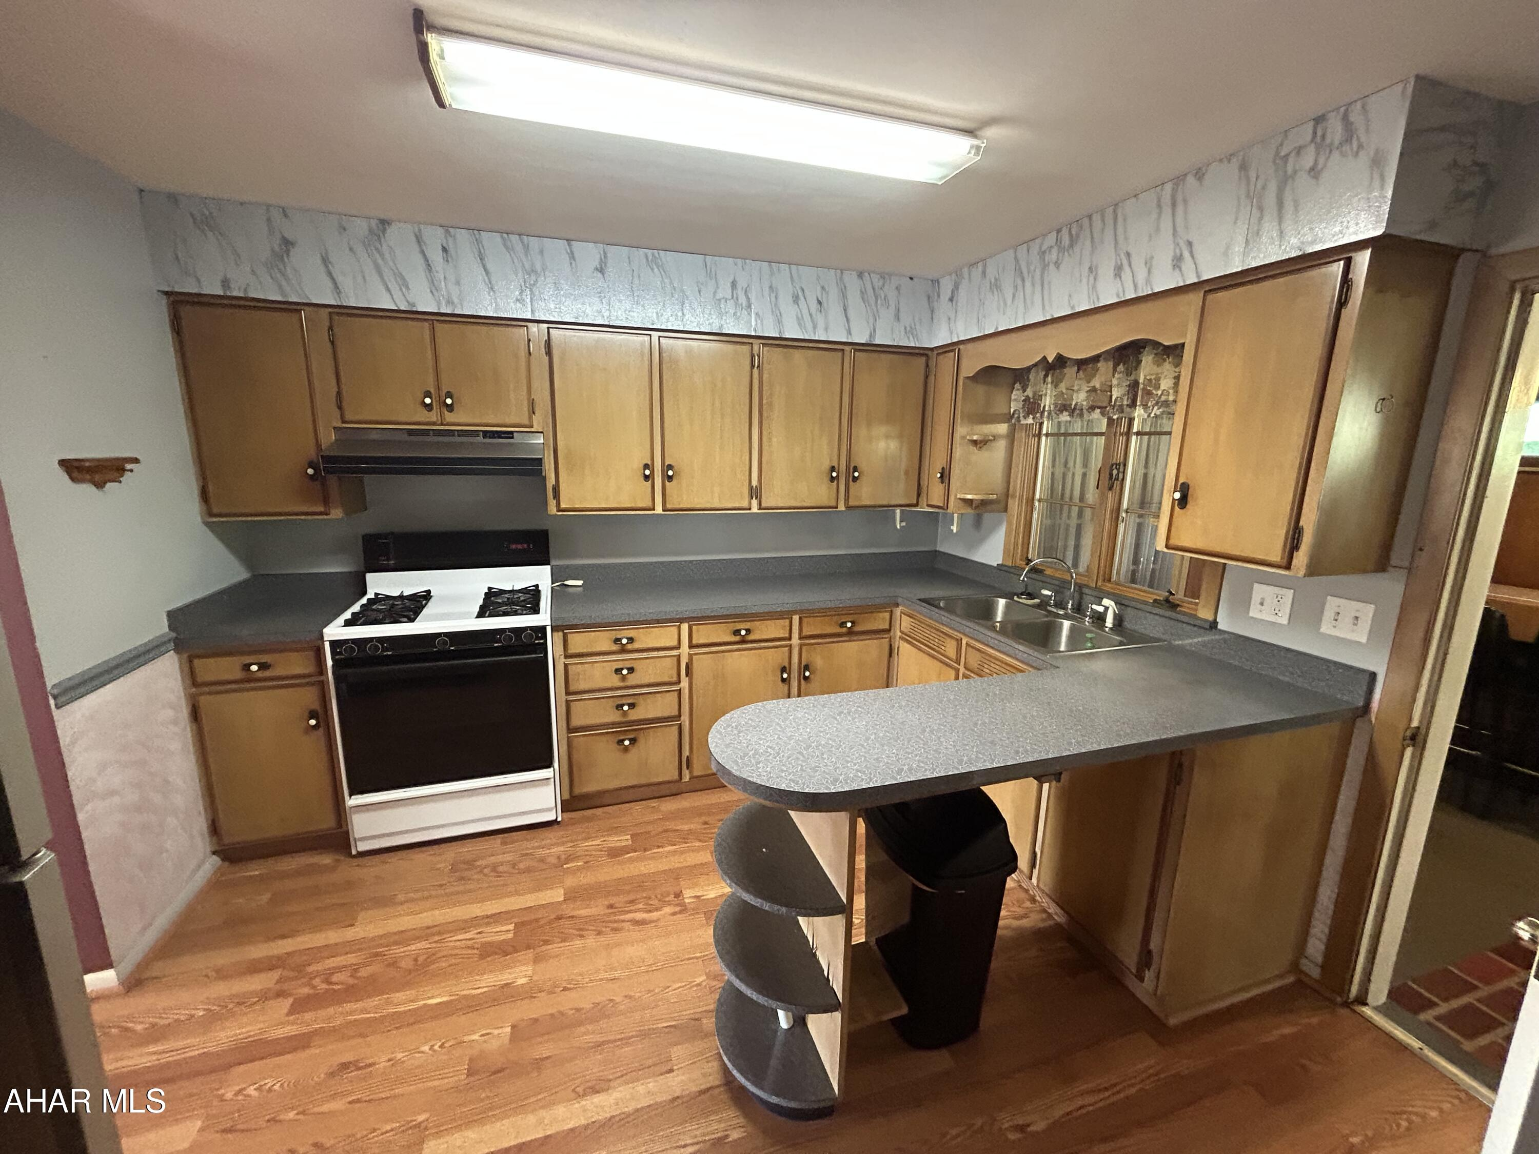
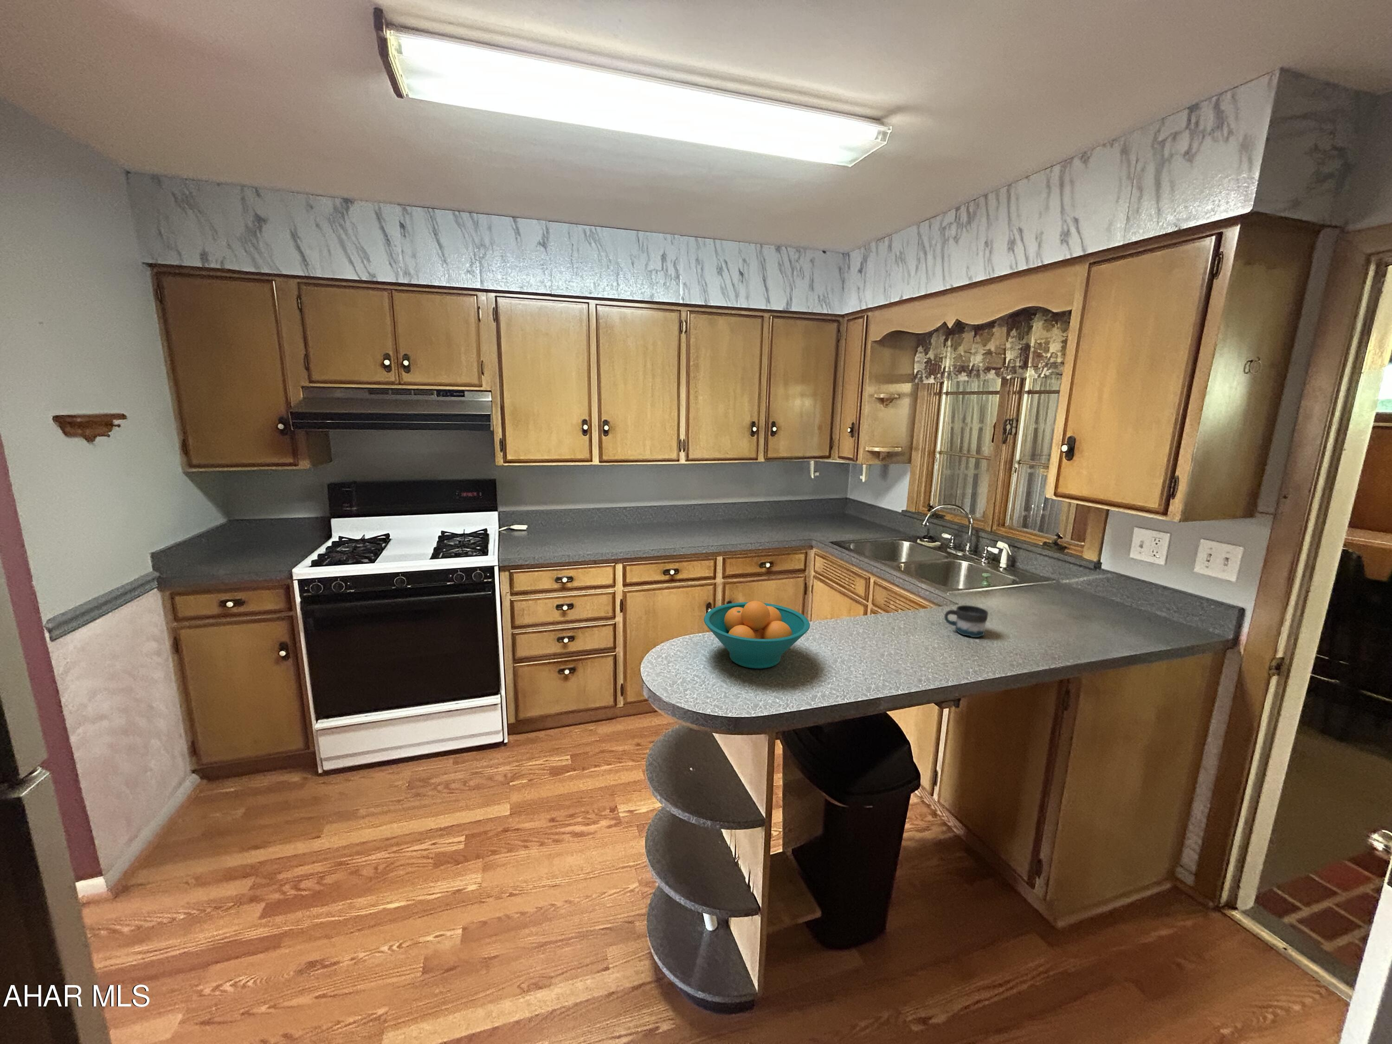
+ fruit bowl [704,601,810,669]
+ mug [944,604,989,637]
